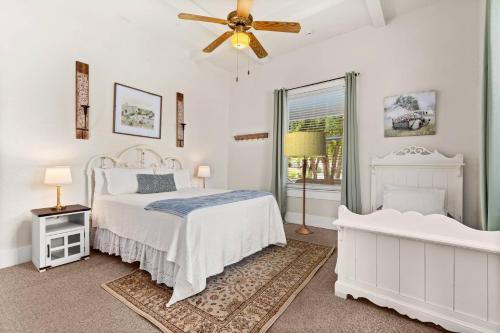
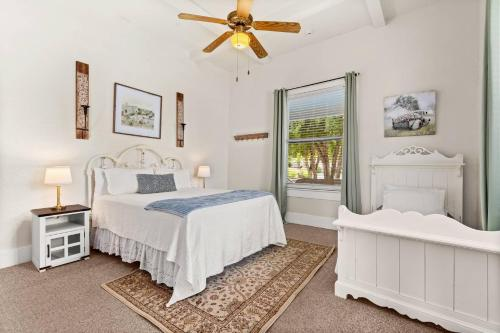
- floor lamp [283,131,327,235]
